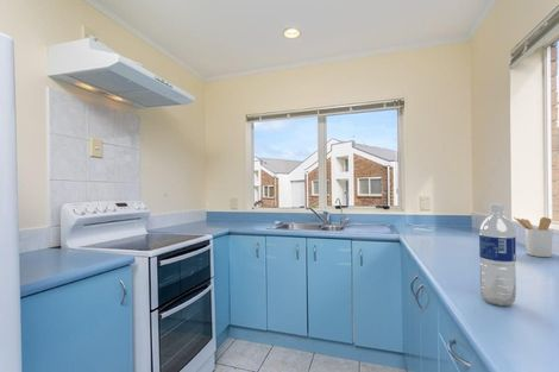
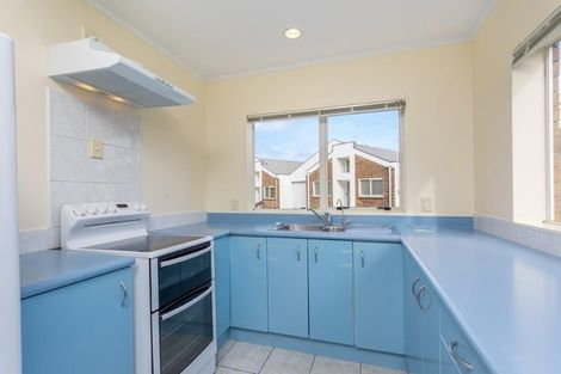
- water bottle [478,203,517,307]
- utensil holder [513,216,554,258]
